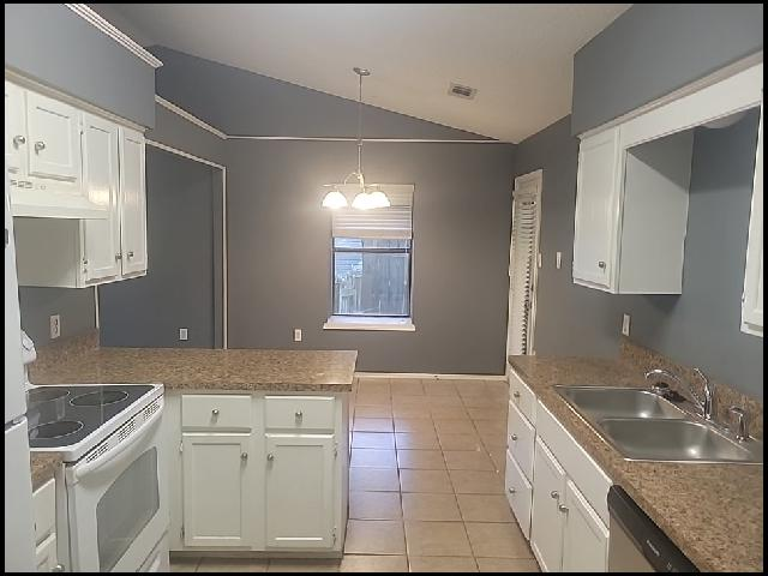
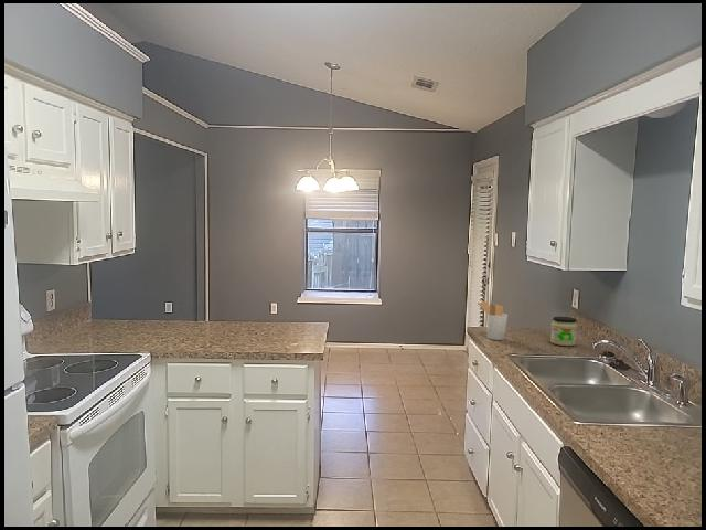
+ utensil holder [477,300,509,341]
+ jar [549,316,578,347]
